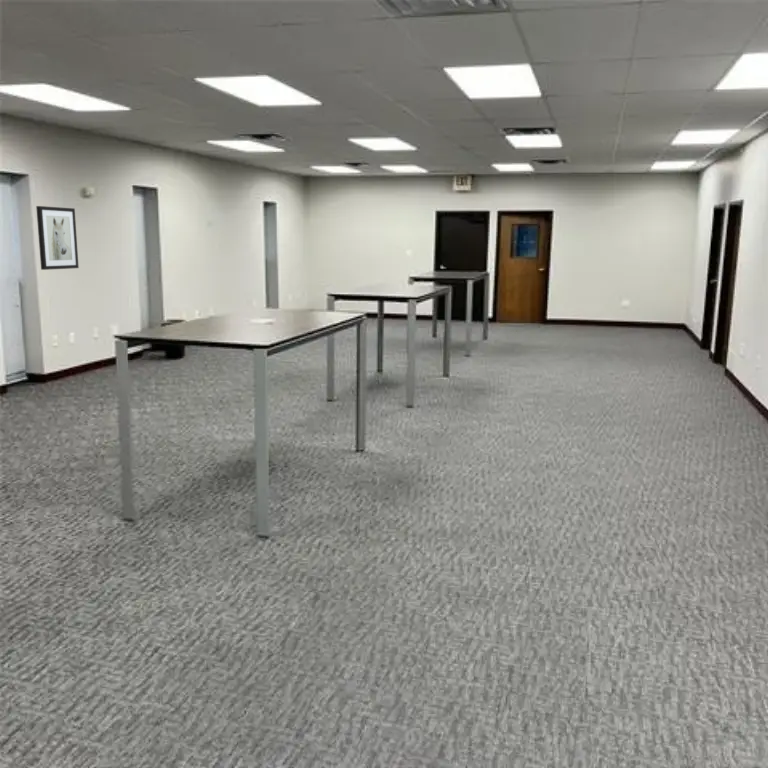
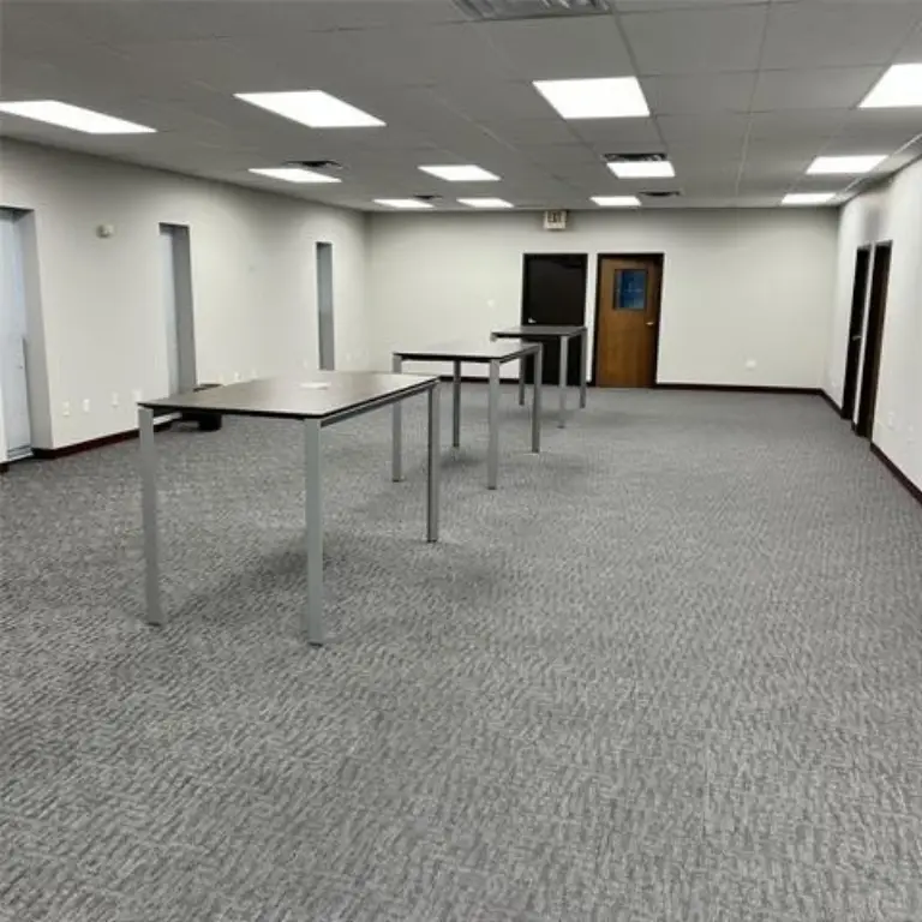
- wall art [35,205,80,271]
